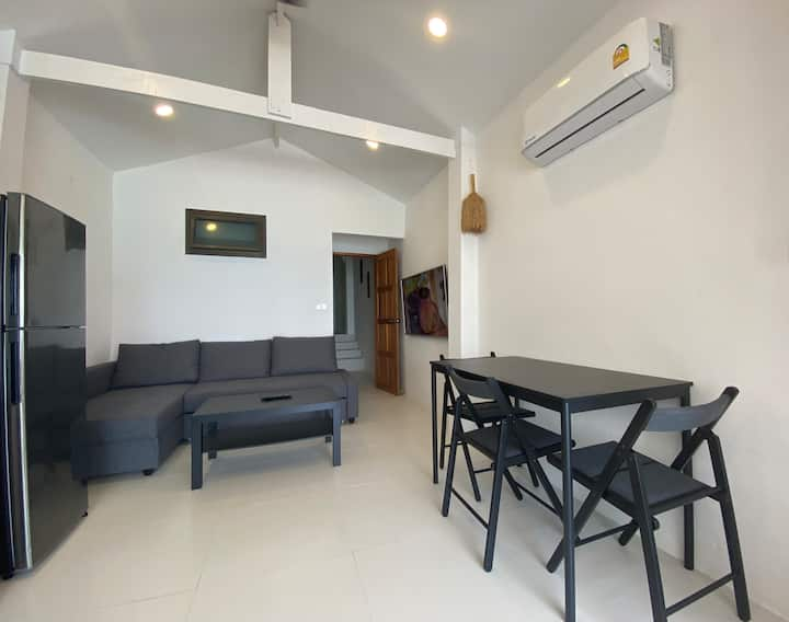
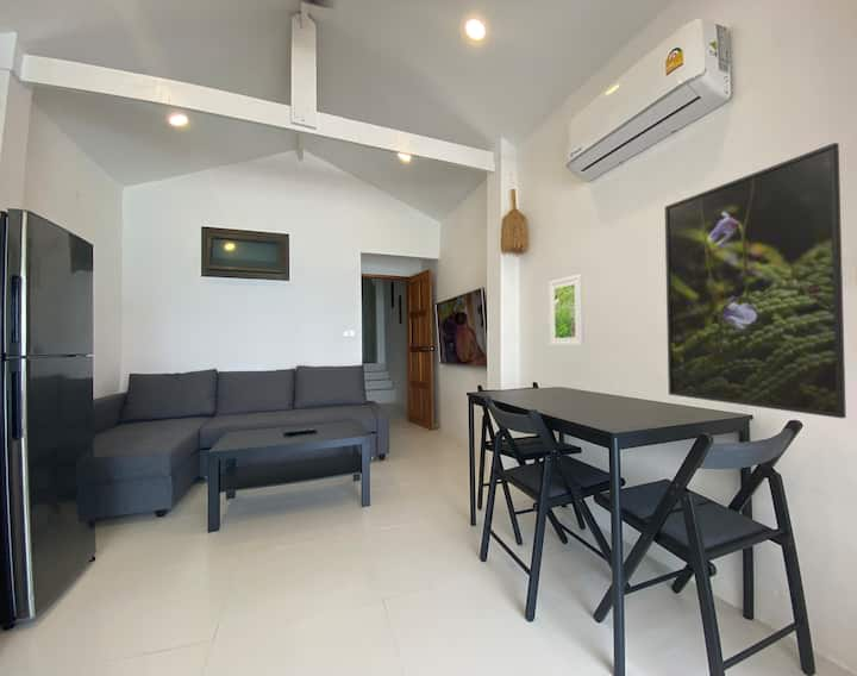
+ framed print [548,273,586,348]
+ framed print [664,142,847,419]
